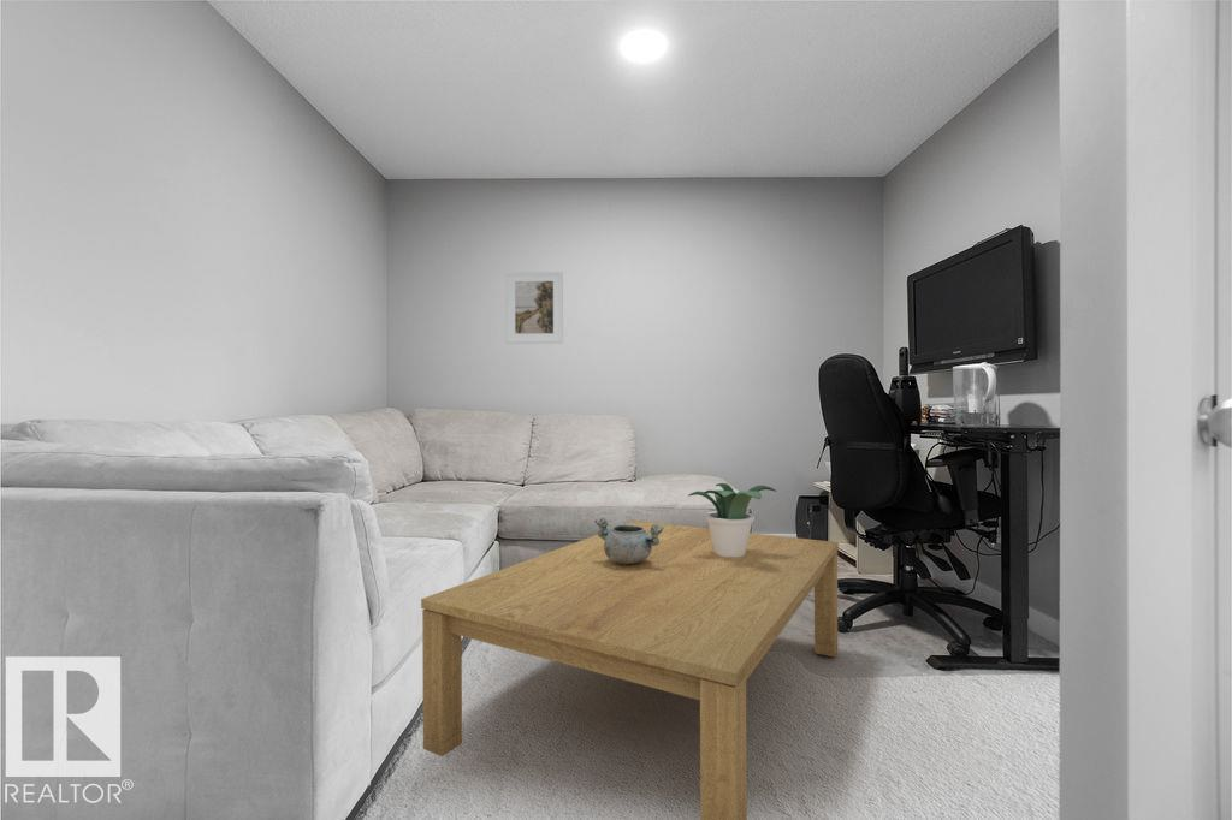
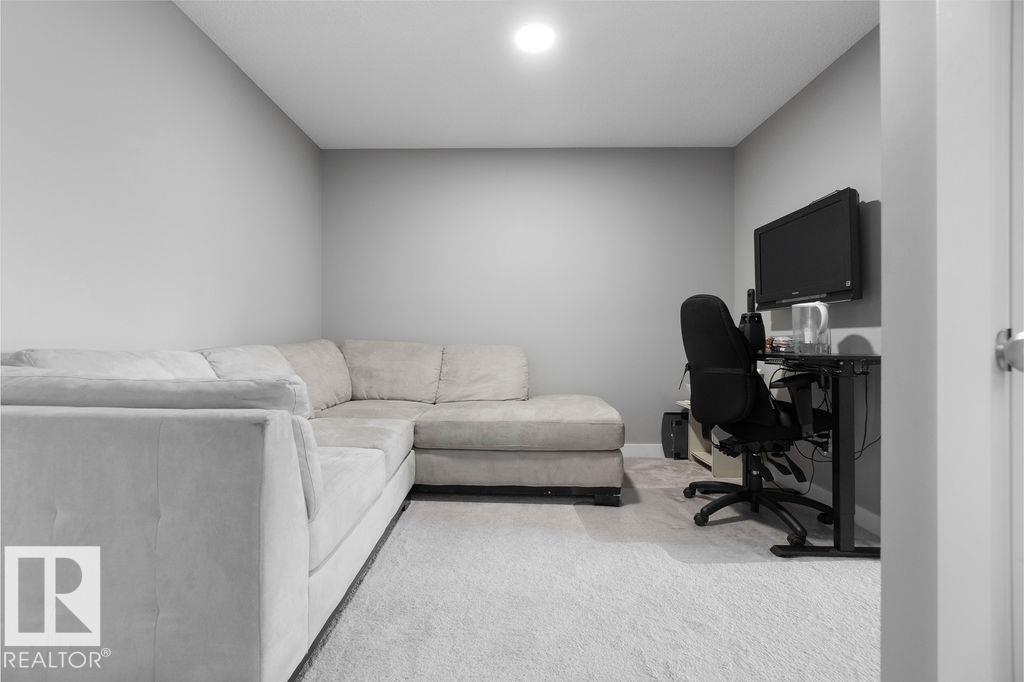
- coffee table [420,519,840,820]
- decorative bowl [594,517,664,564]
- potted plant [686,482,778,557]
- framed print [504,271,564,345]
